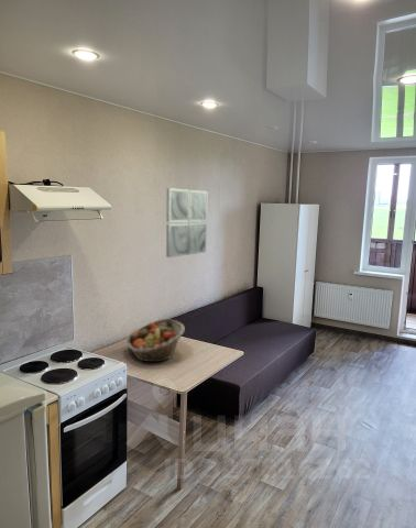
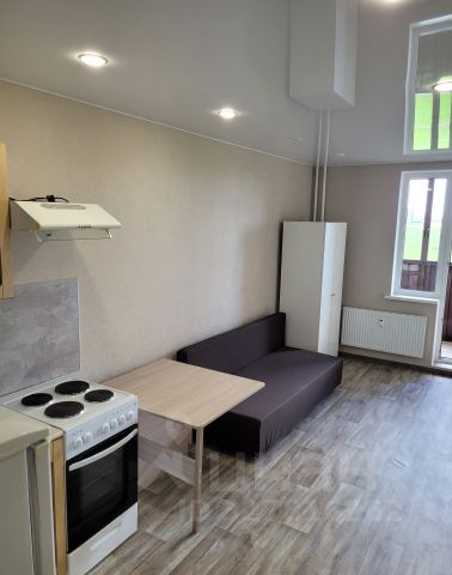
- wall art [165,187,208,258]
- fruit basket [125,318,186,363]
